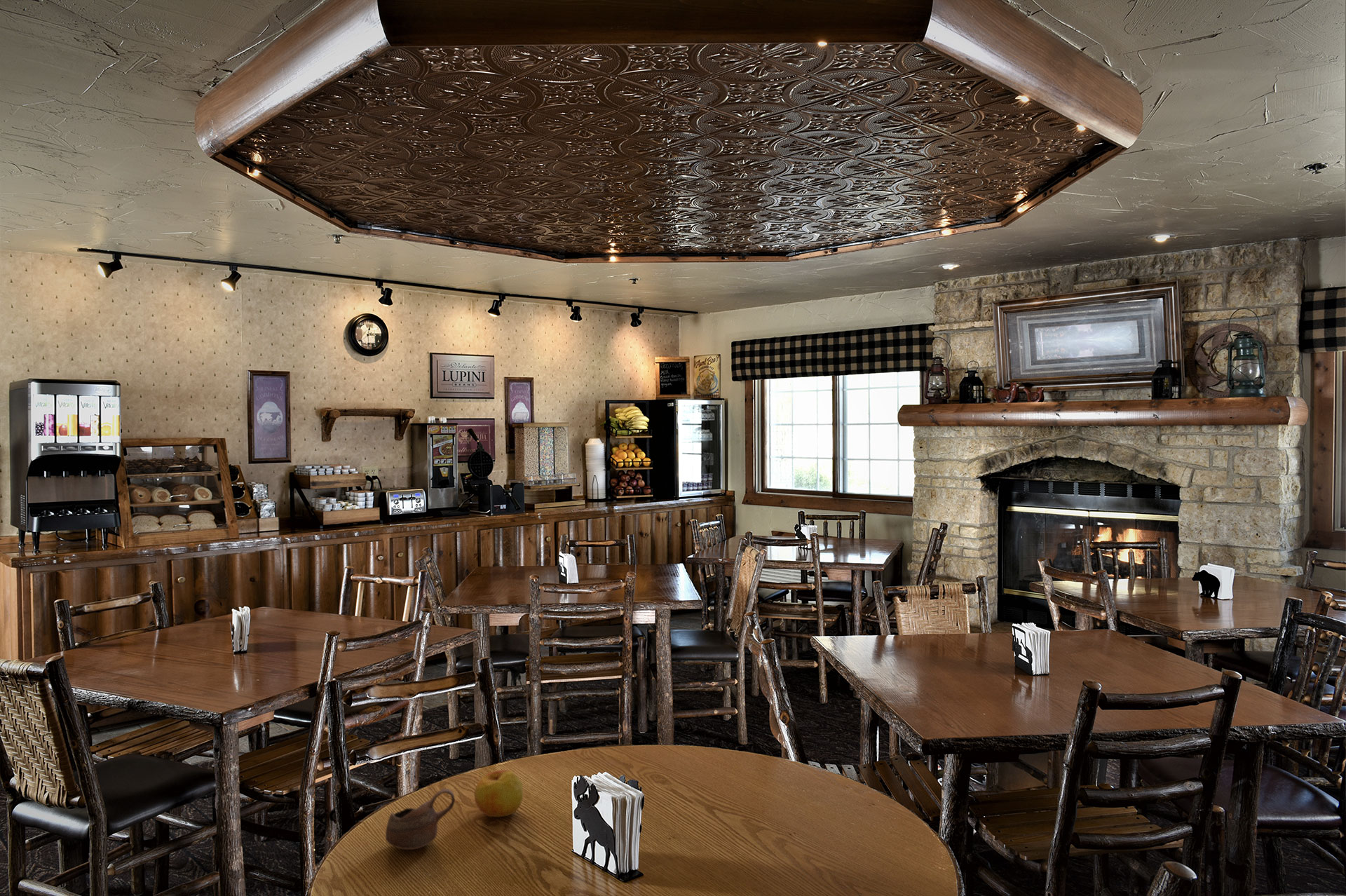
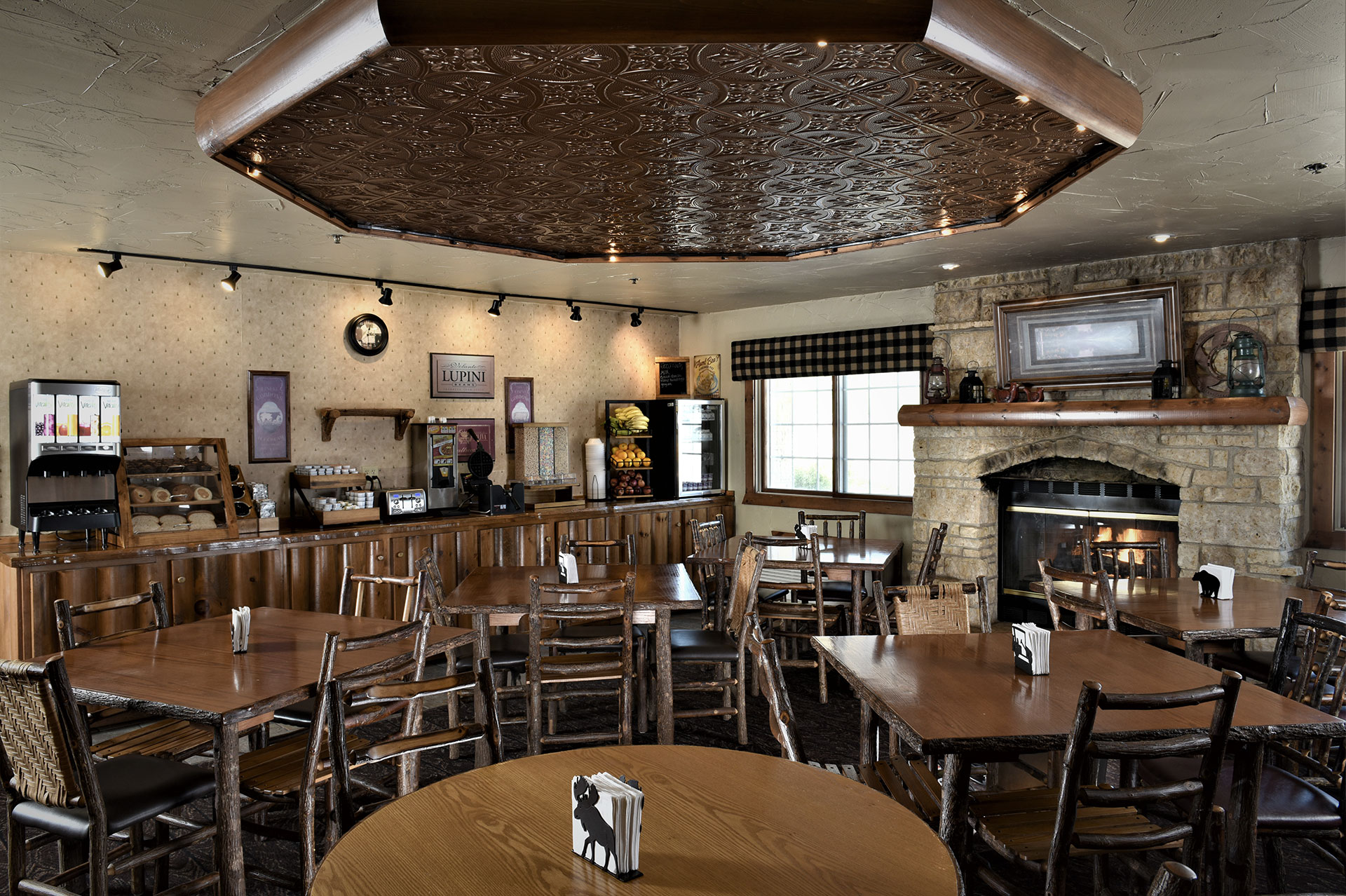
- cup [385,788,456,850]
- apple [473,769,524,817]
